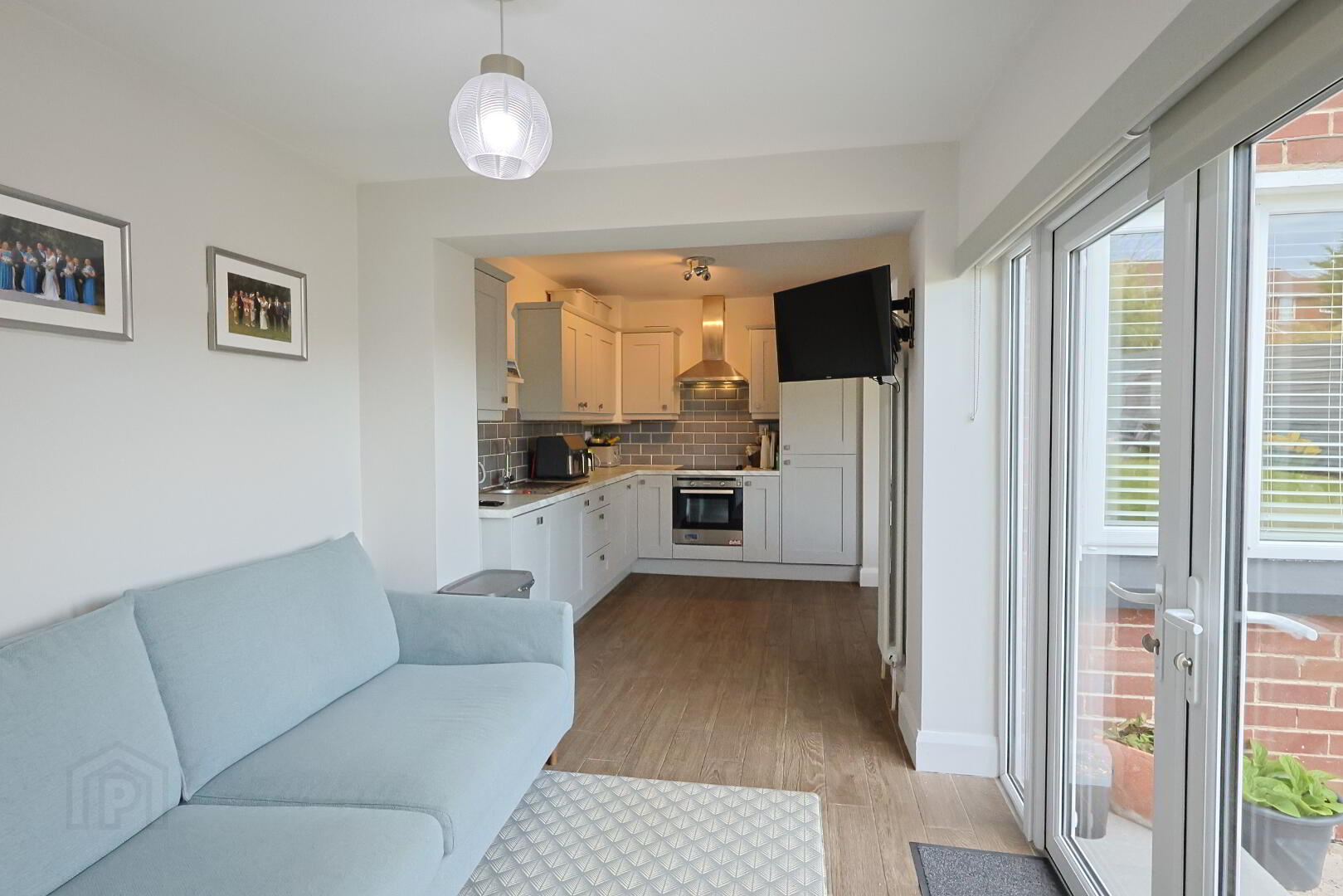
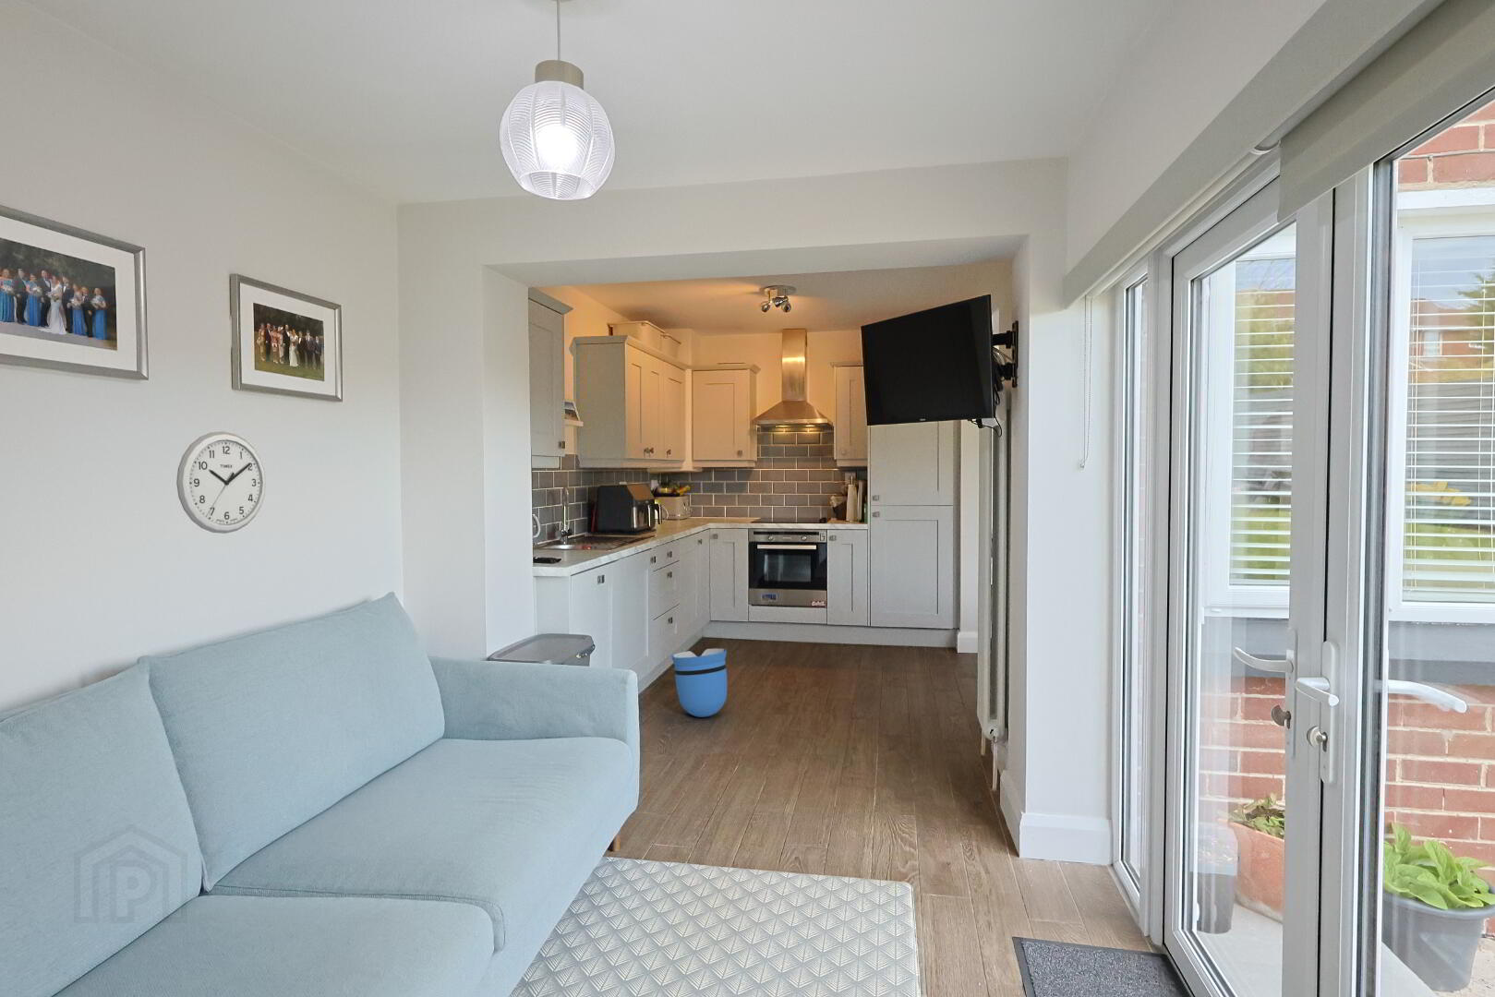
+ sun visor [670,648,728,718]
+ wall clock [176,431,267,534]
